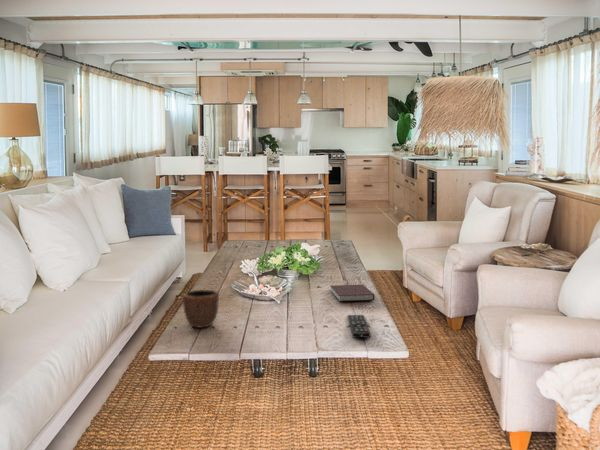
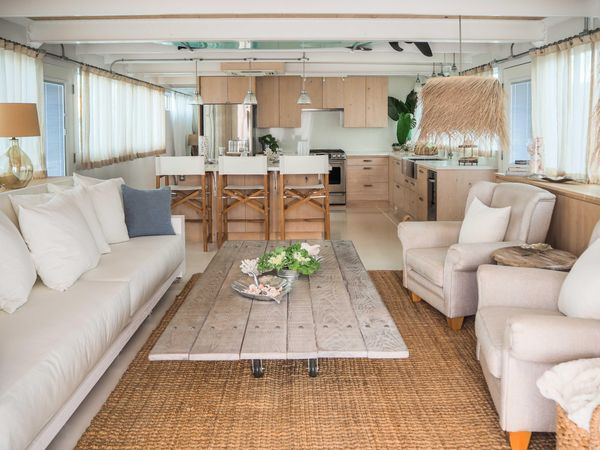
- notebook [330,284,376,302]
- remote control [347,314,371,338]
- bowl [182,289,220,329]
